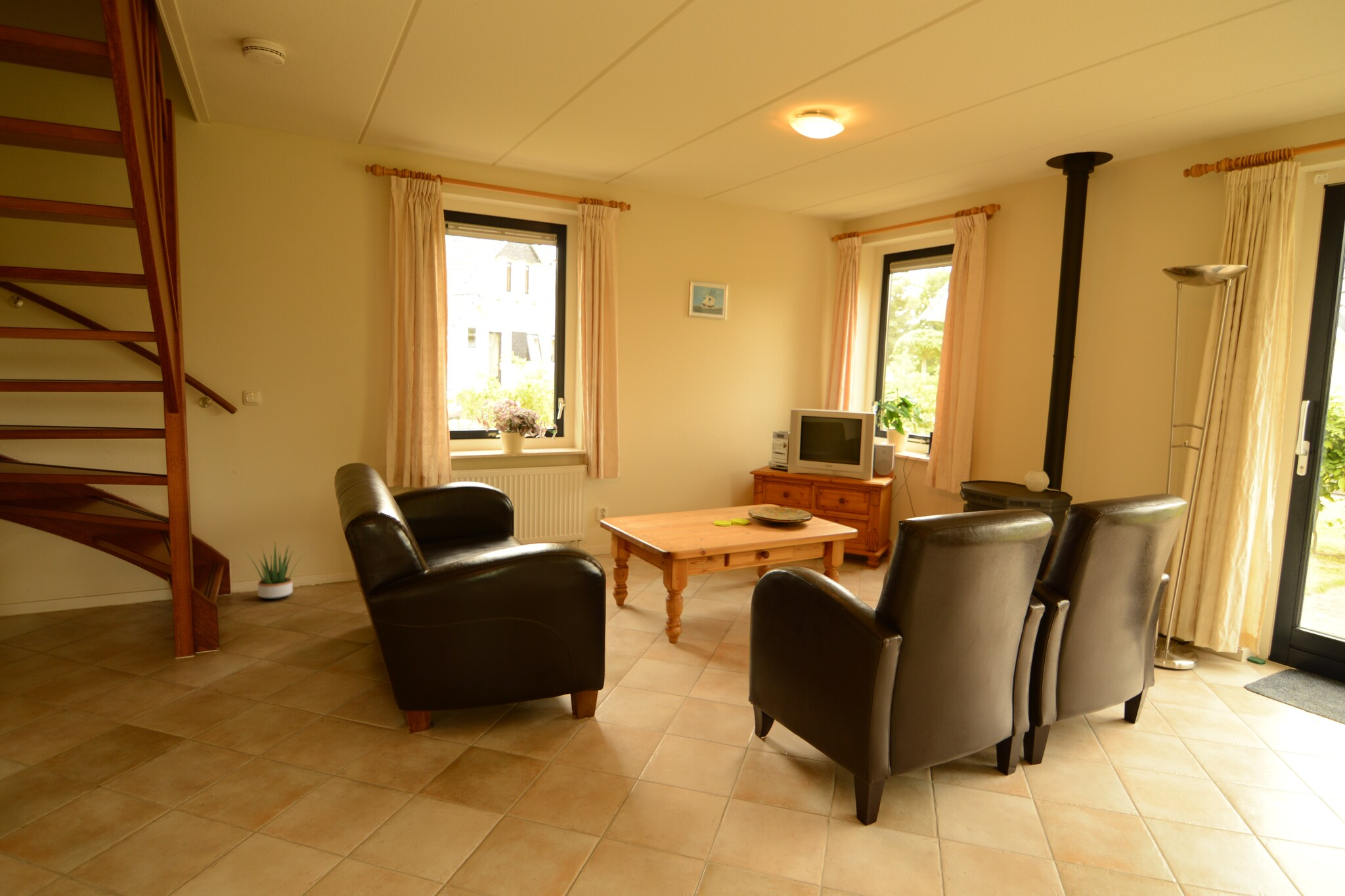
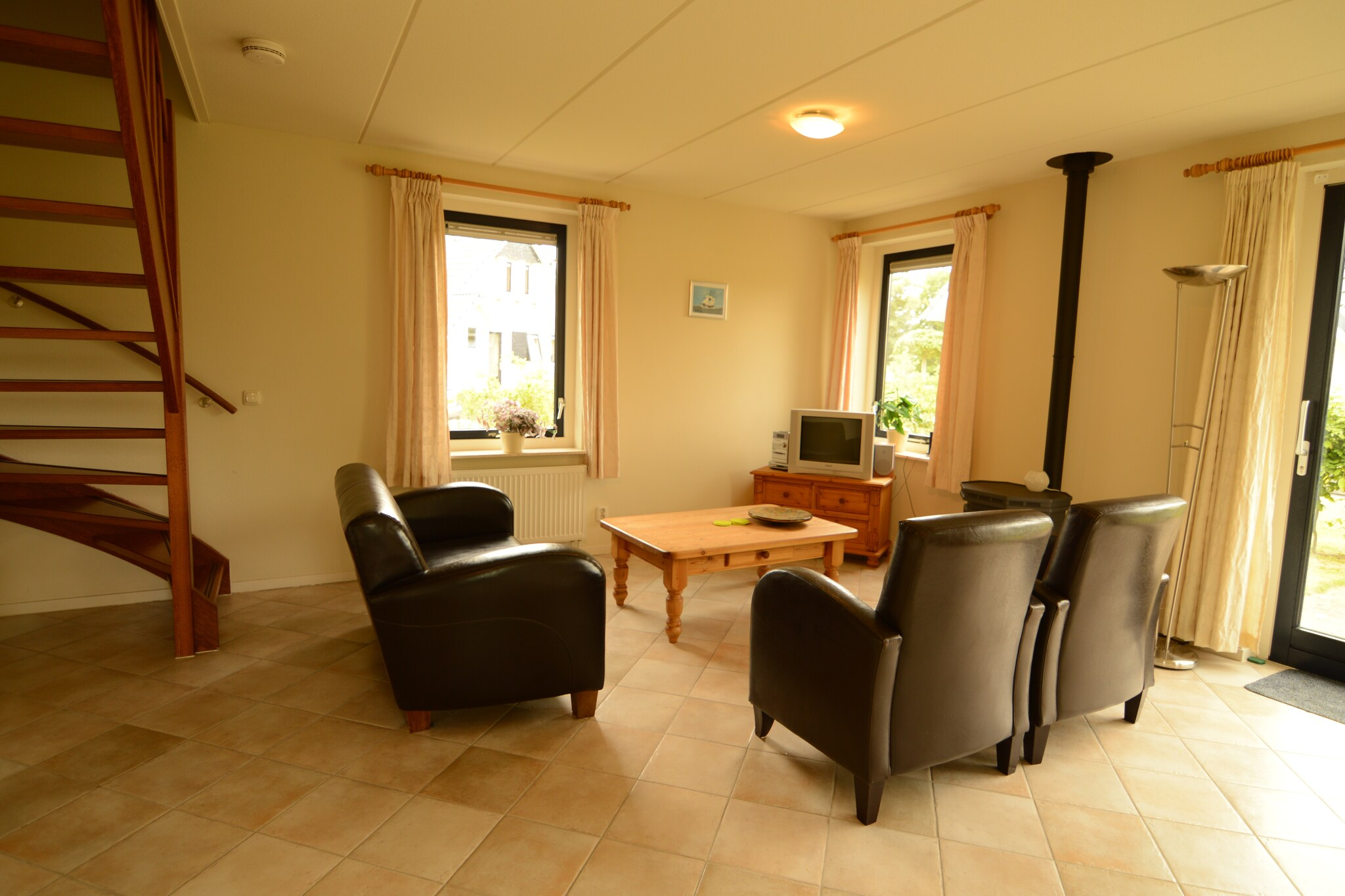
- potted plant [246,542,305,600]
